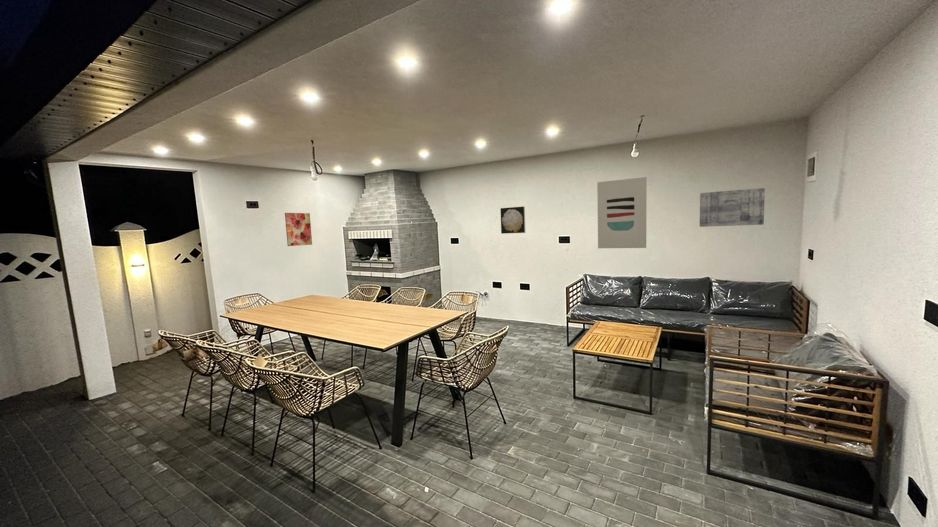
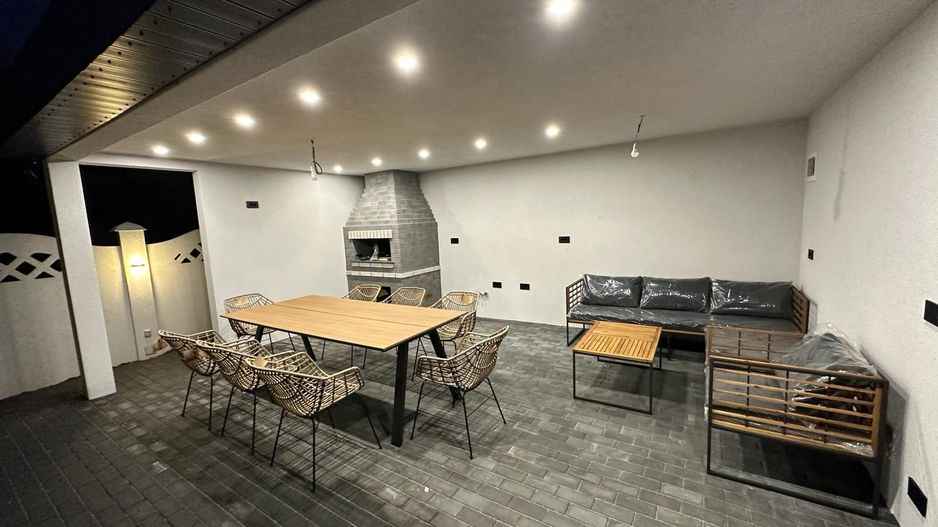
- wall art [500,205,526,235]
- wall art [596,176,647,249]
- wall art [699,187,766,228]
- wall art [284,212,313,247]
